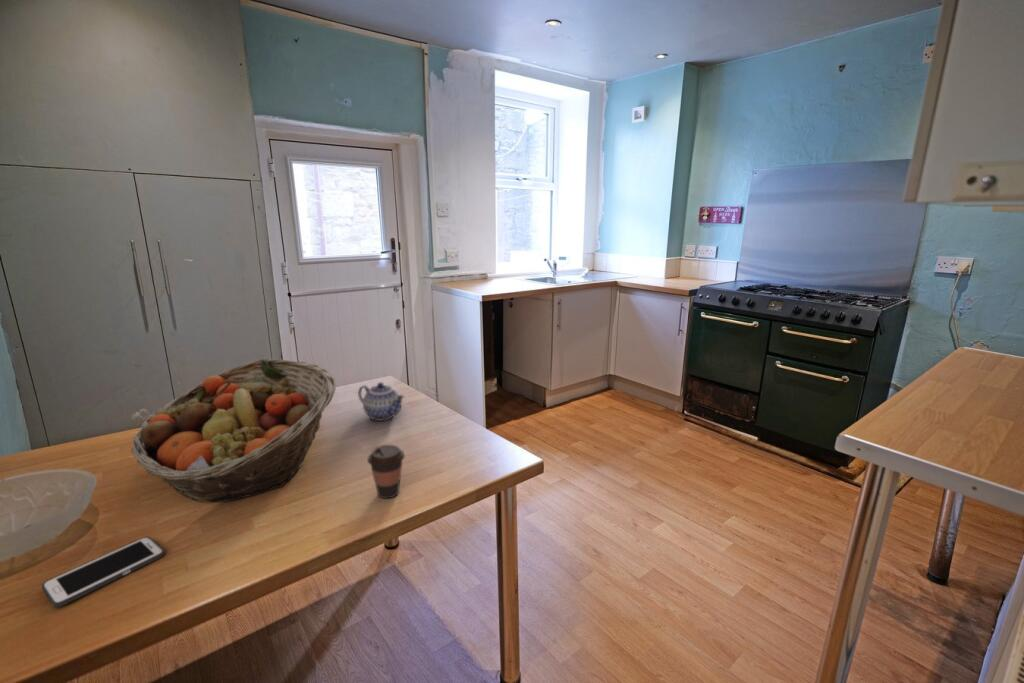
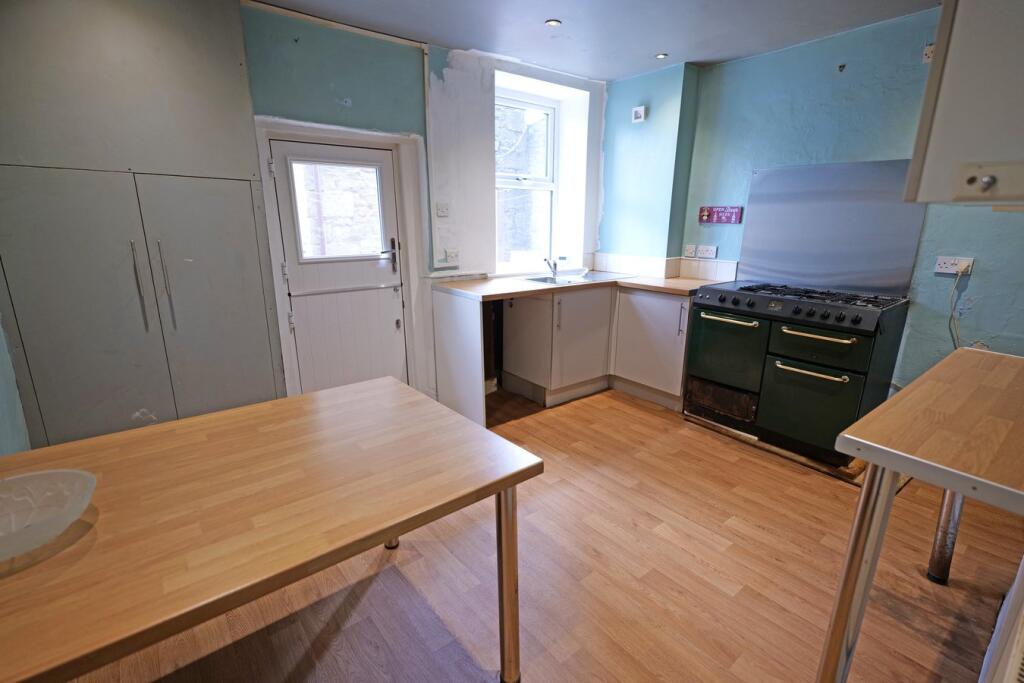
- fruit basket [131,358,337,503]
- cell phone [41,535,166,608]
- coffee cup [366,444,406,499]
- teapot [357,381,405,422]
